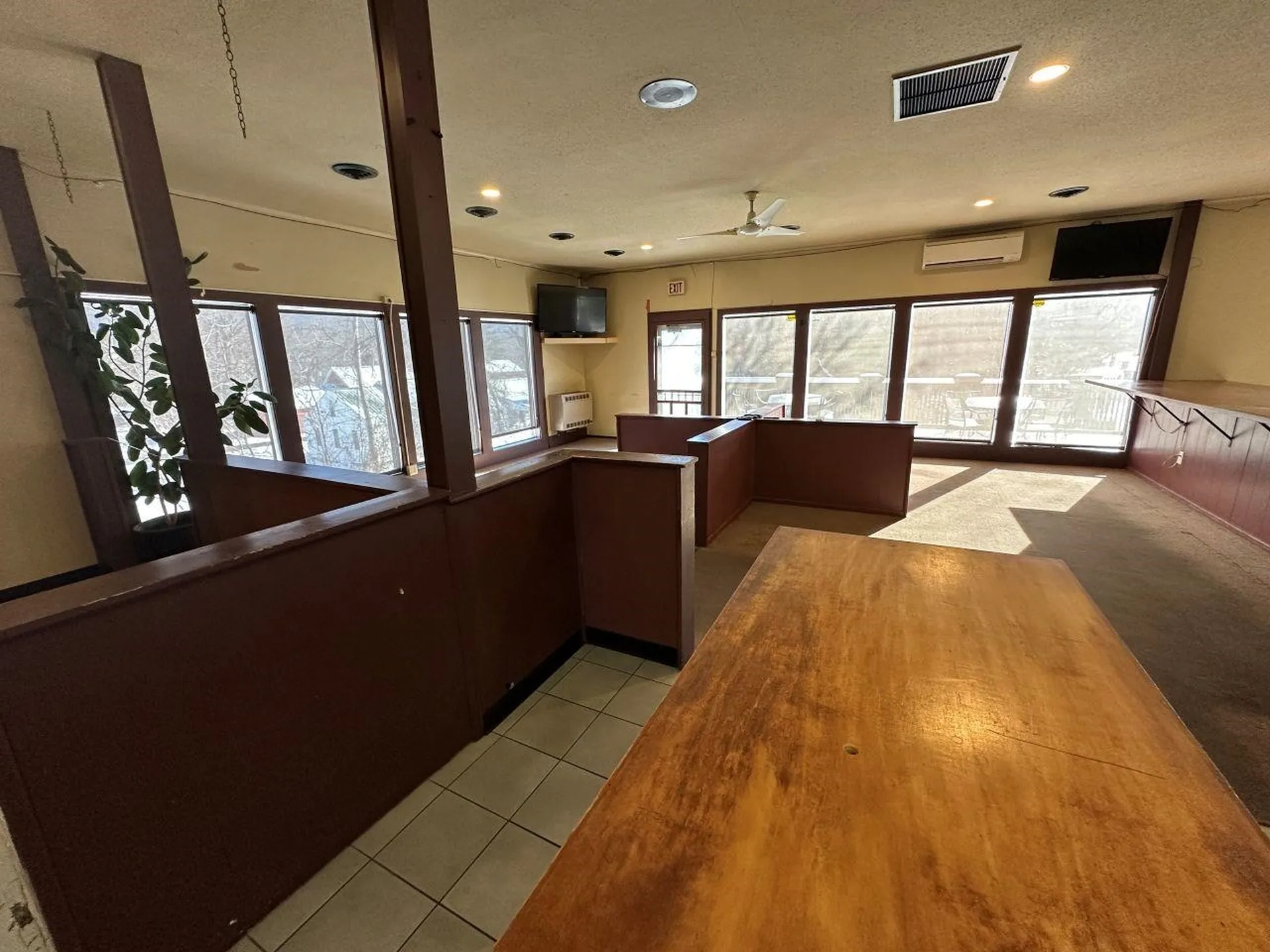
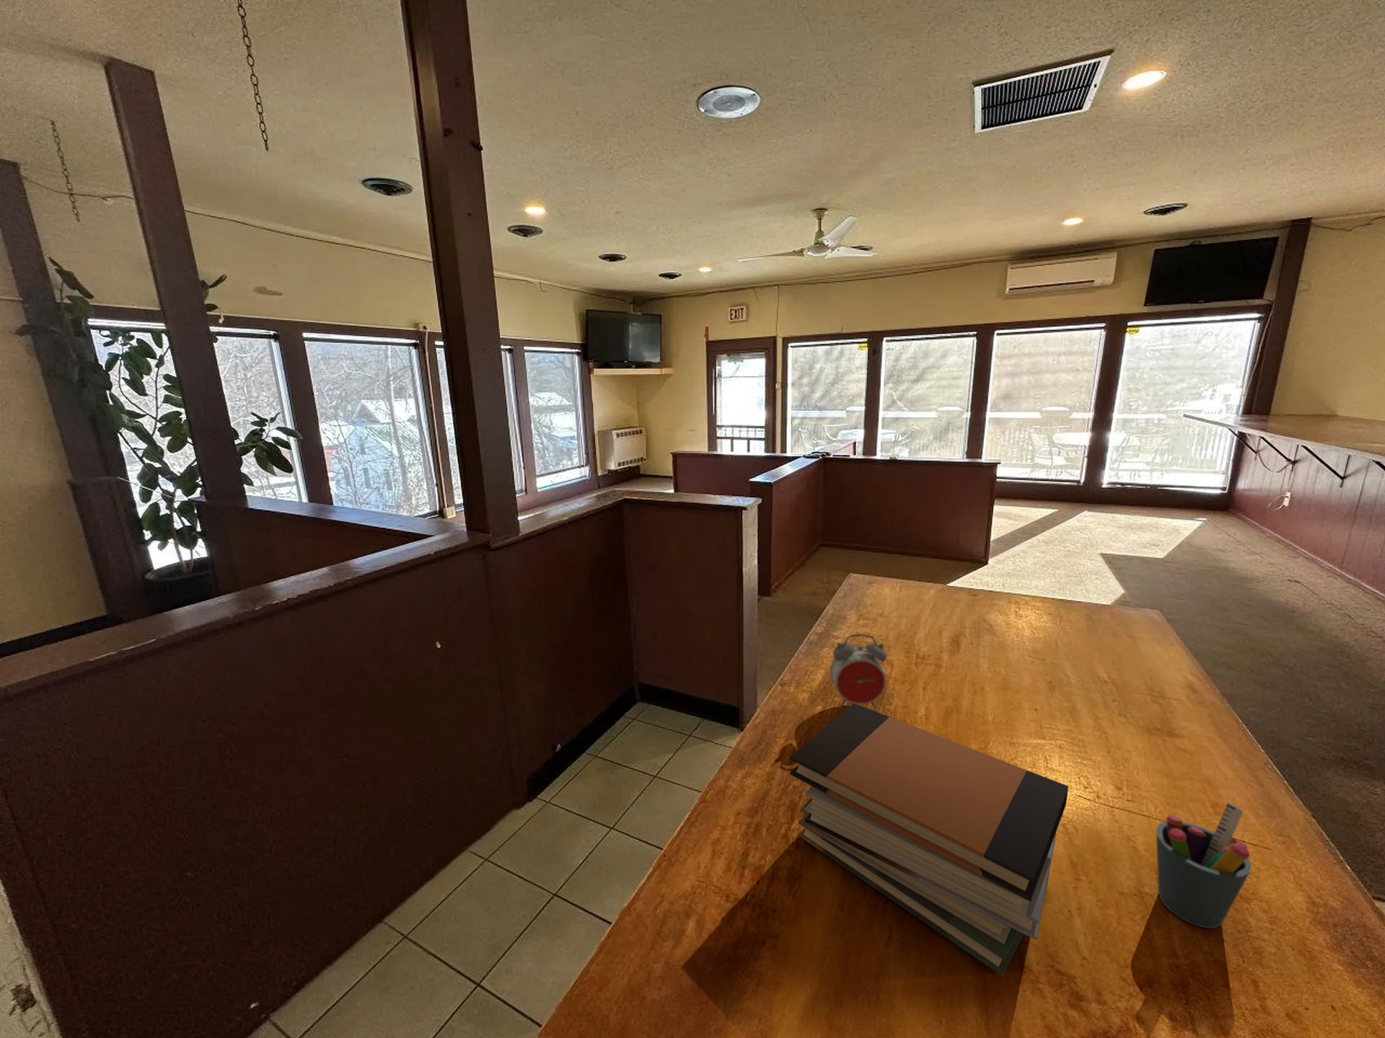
+ book stack [790,703,1069,977]
+ alarm clock [829,632,888,711]
+ pen holder [1156,800,1252,929]
